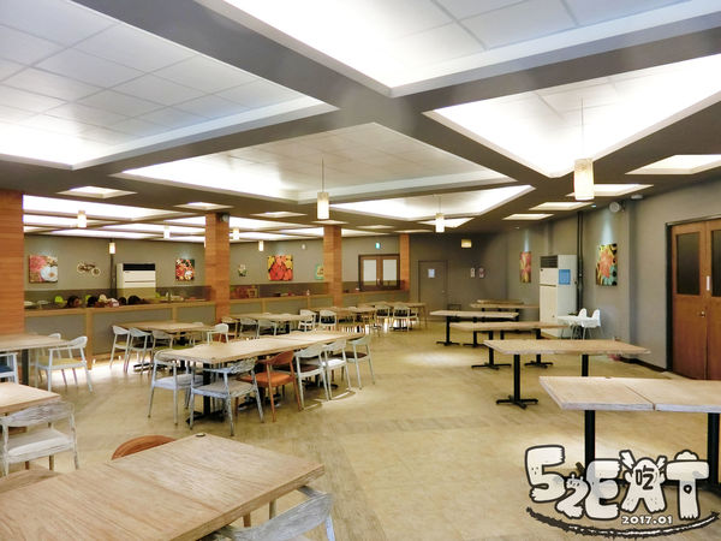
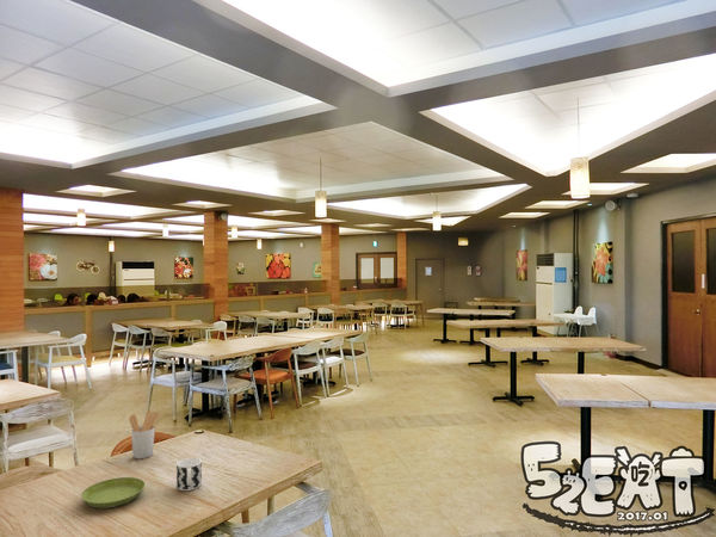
+ cup [175,457,203,492]
+ saucer [80,476,146,510]
+ utensil holder [128,411,161,459]
